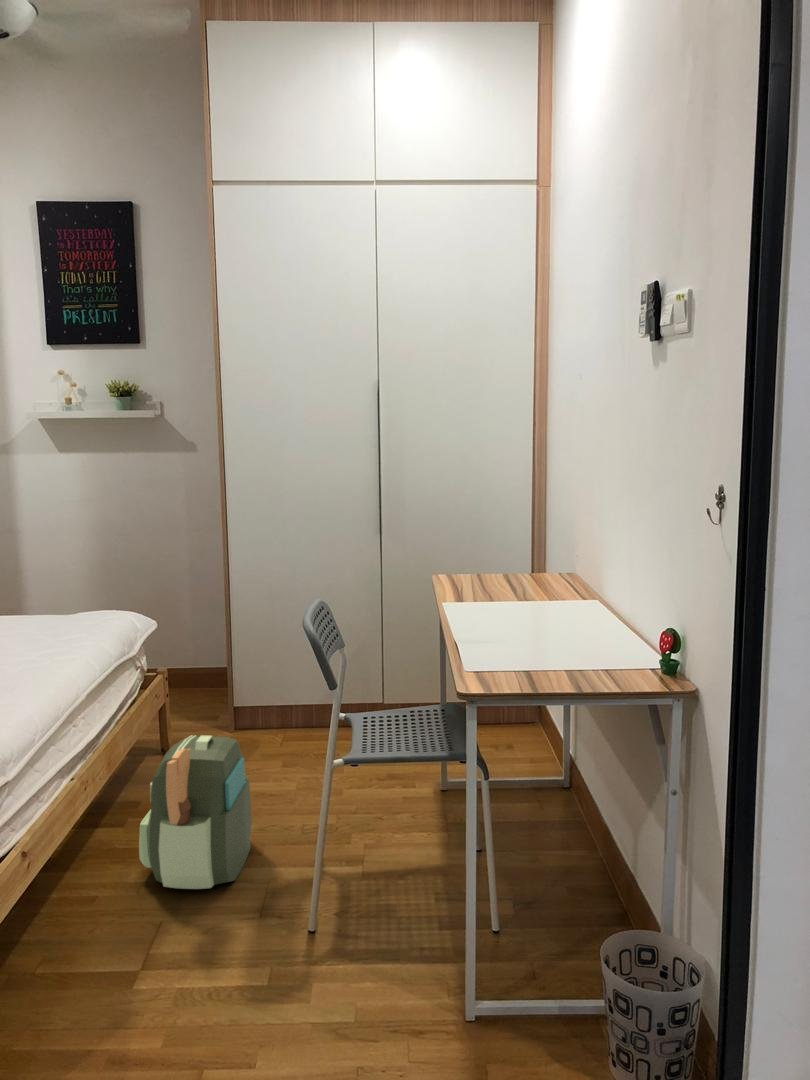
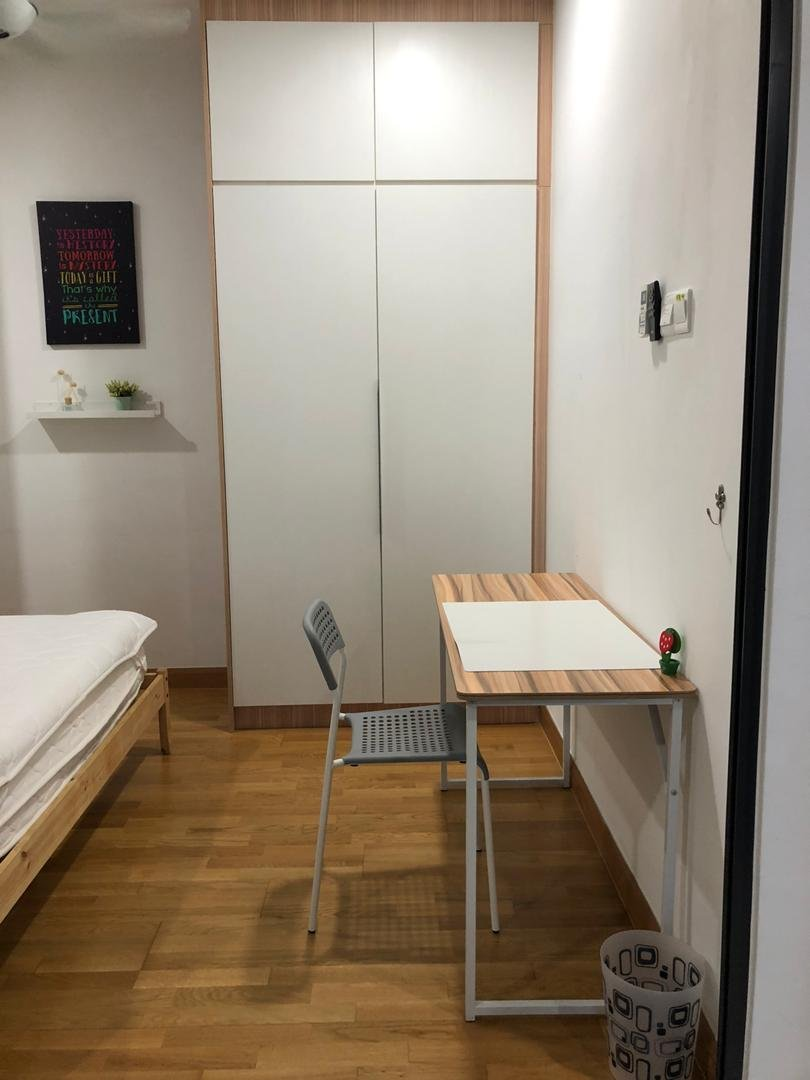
- backpack [138,734,252,890]
